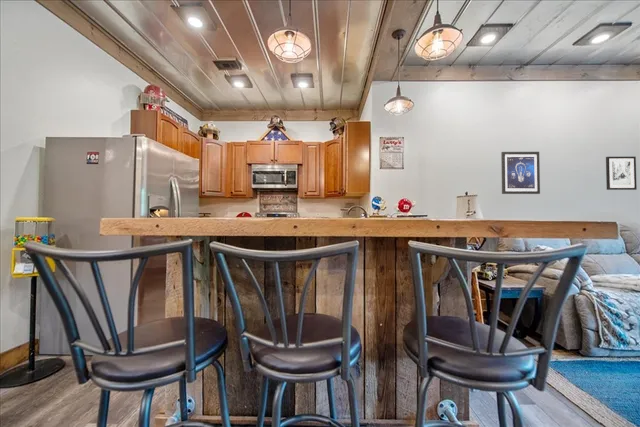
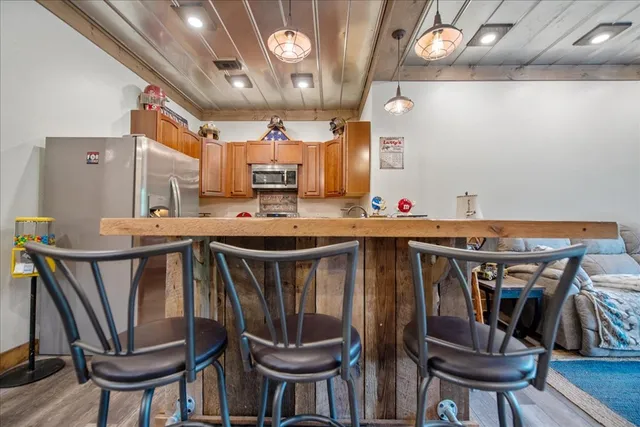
- wall art [500,151,541,195]
- wall art [605,156,638,191]
